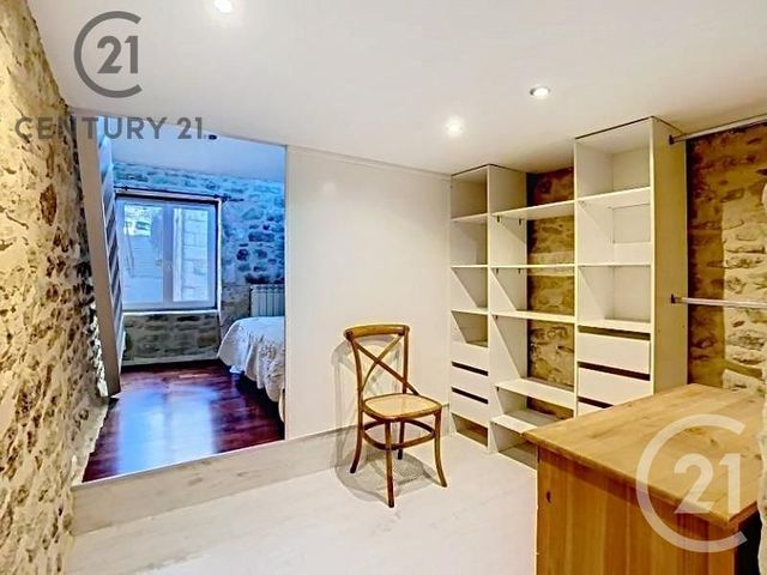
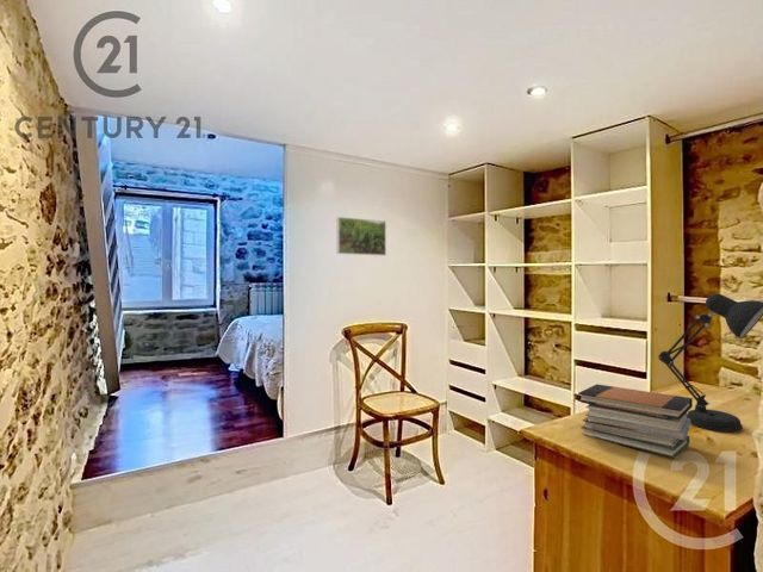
+ desk lamp [657,292,763,433]
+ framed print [336,216,387,256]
+ book stack [577,384,694,459]
